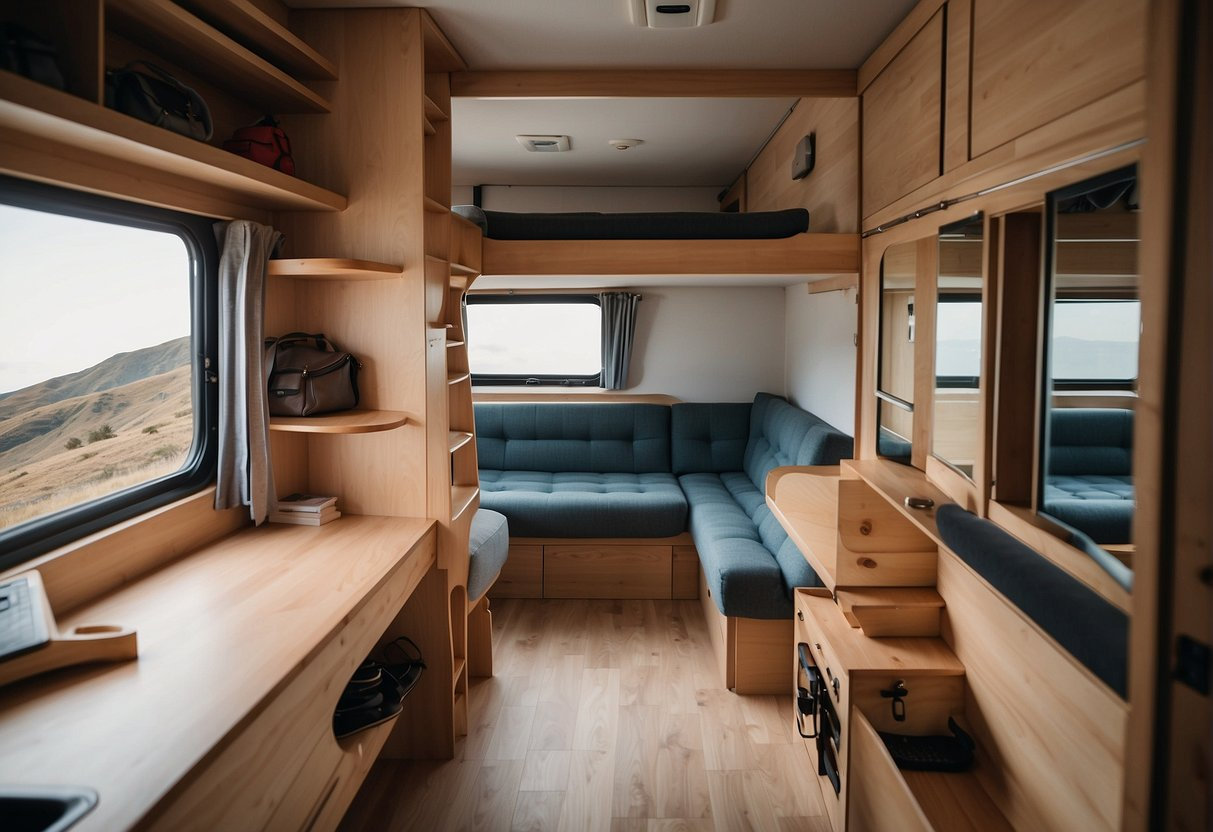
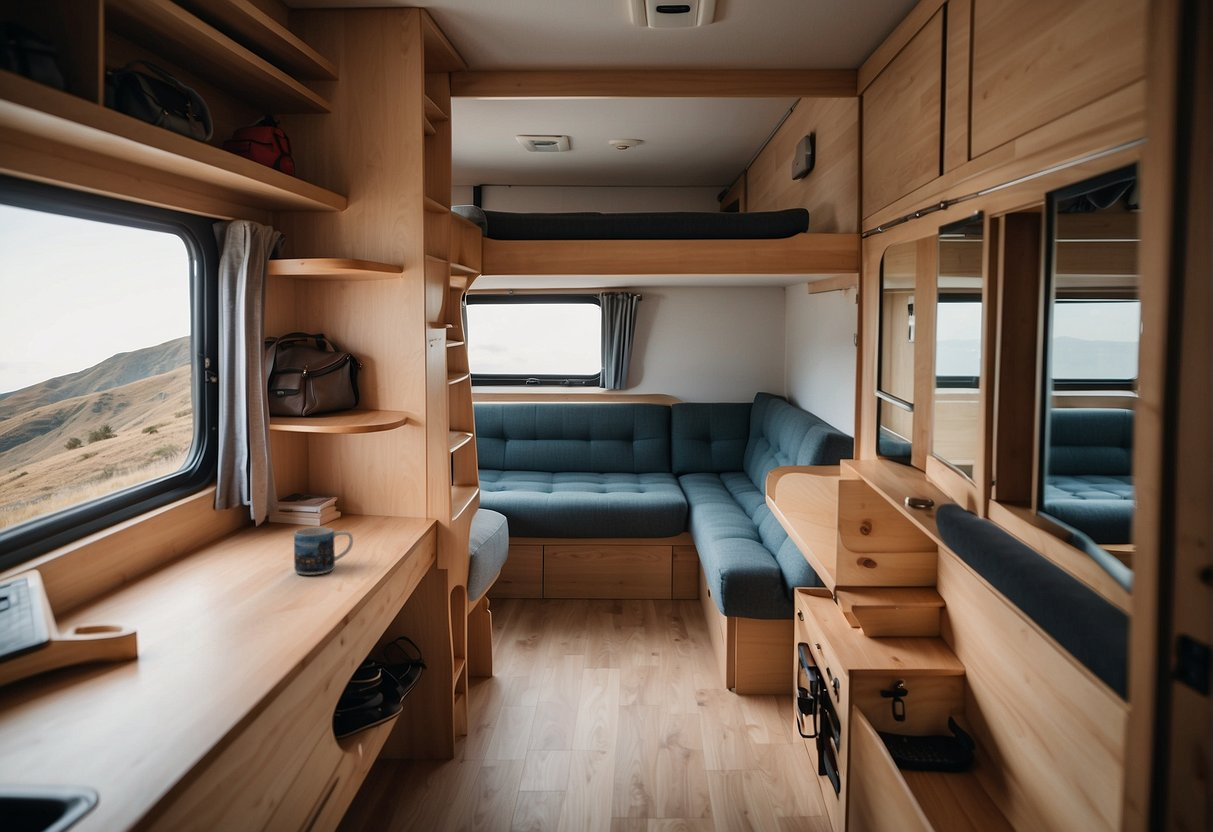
+ mug [293,526,354,576]
